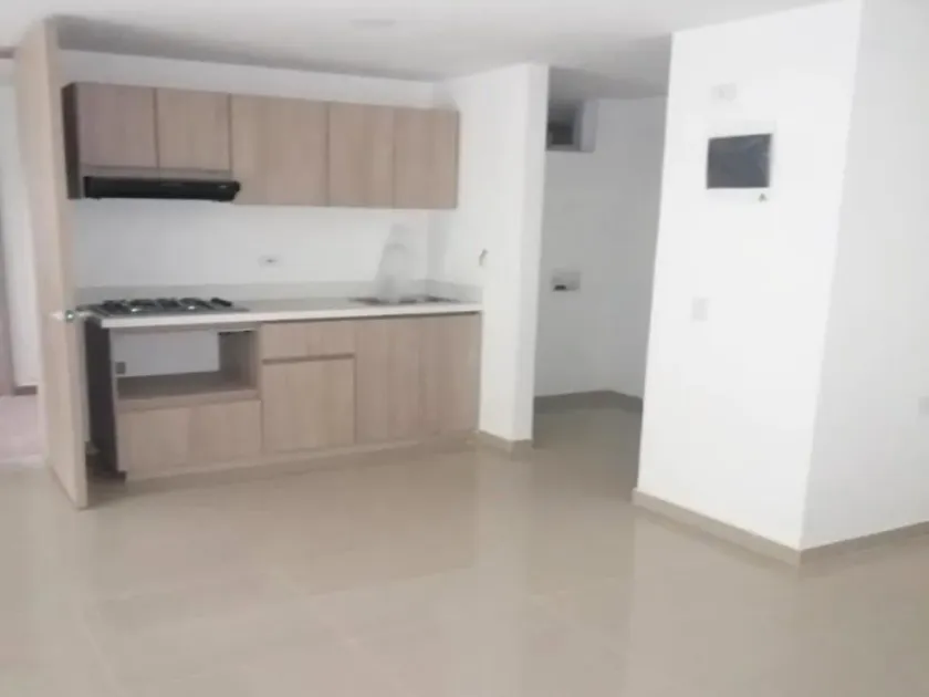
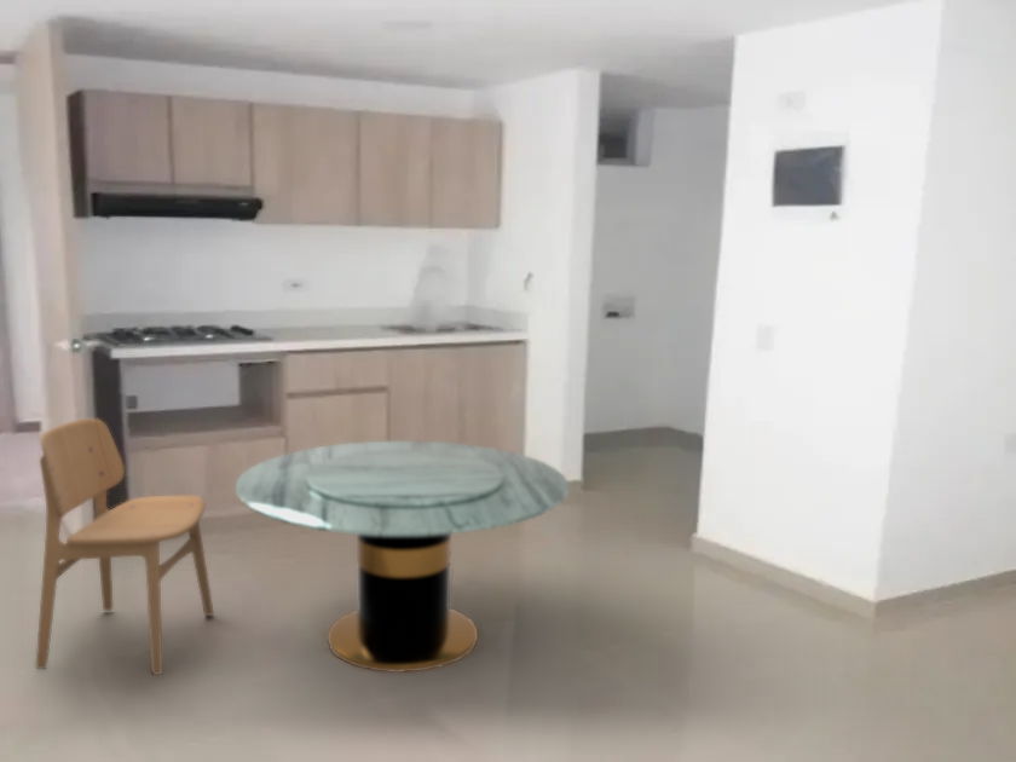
+ dining chair [35,417,215,676]
+ dining table [235,439,570,674]
